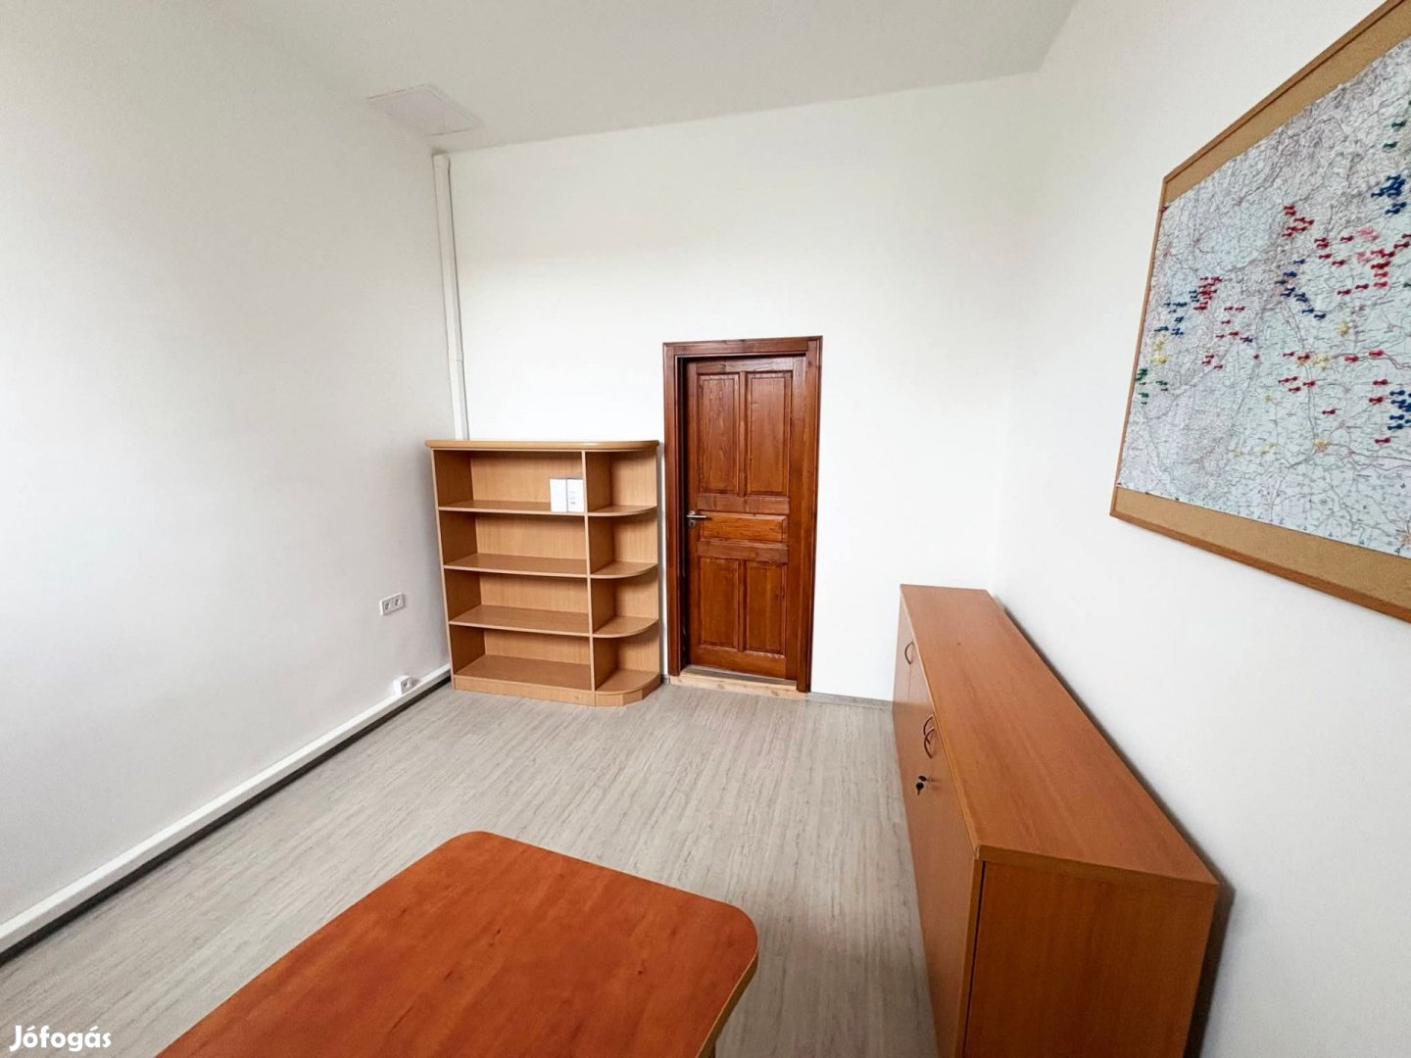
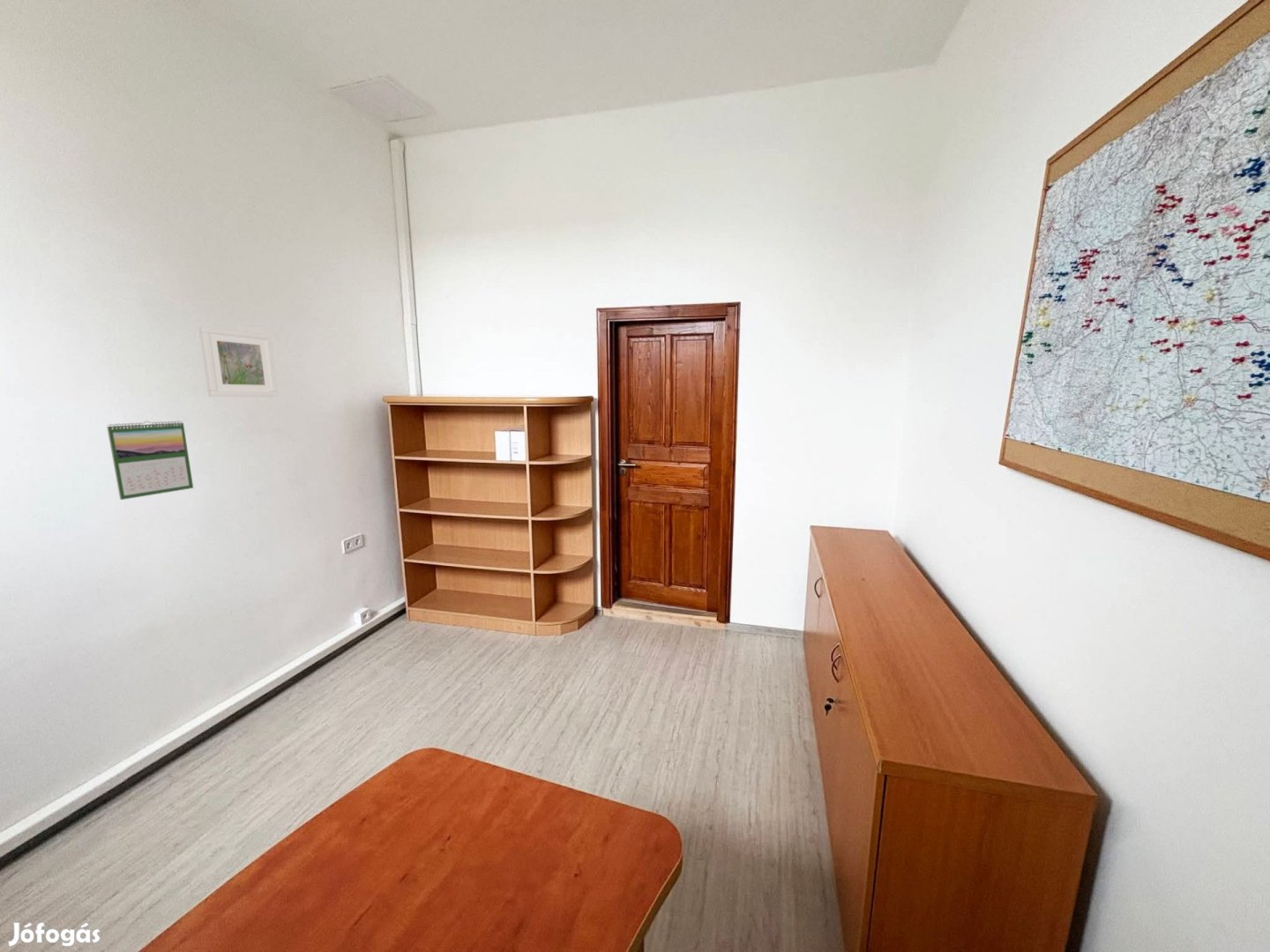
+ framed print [198,326,279,398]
+ calendar [106,420,194,501]
